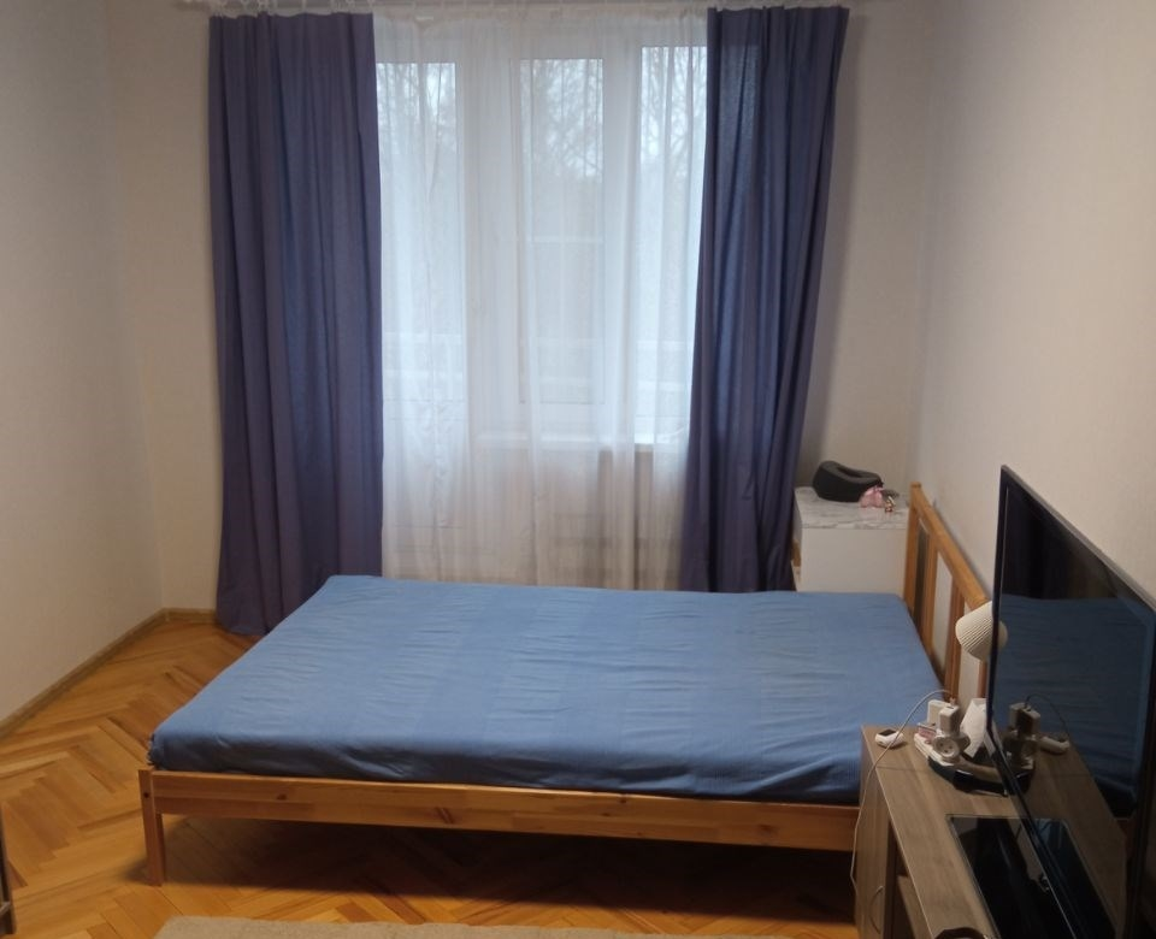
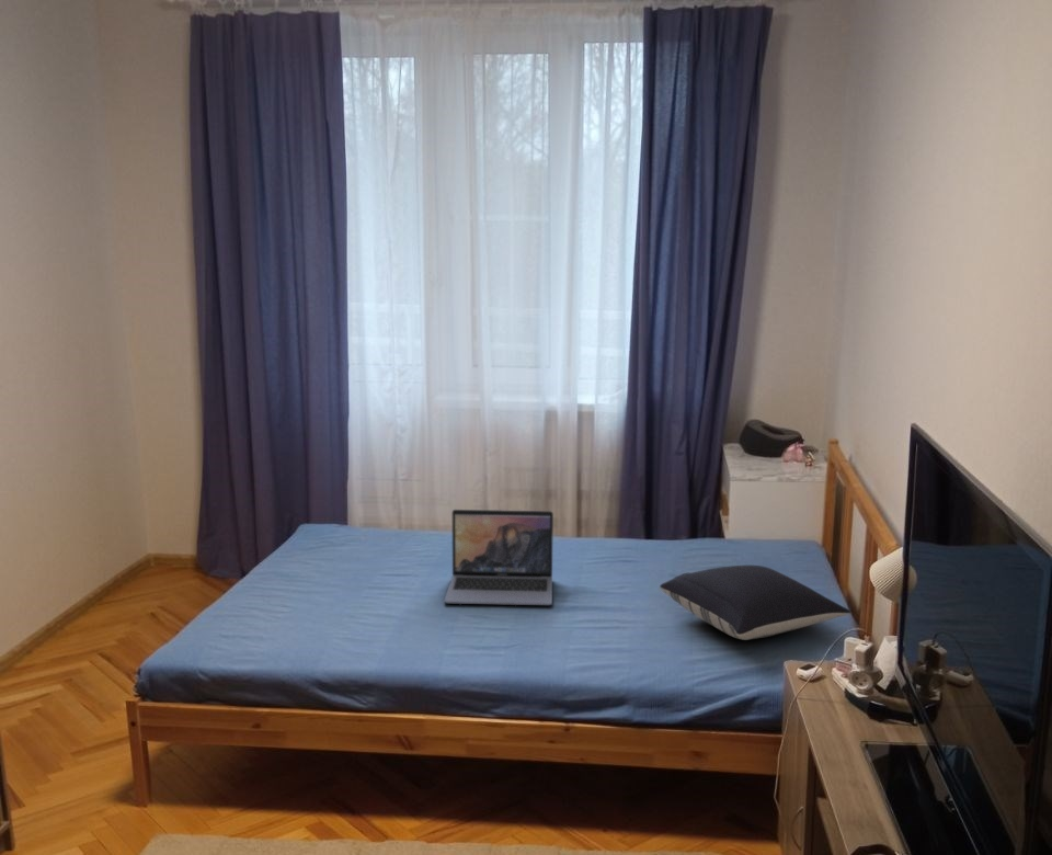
+ laptop [444,509,554,606]
+ pillow [659,565,851,641]
